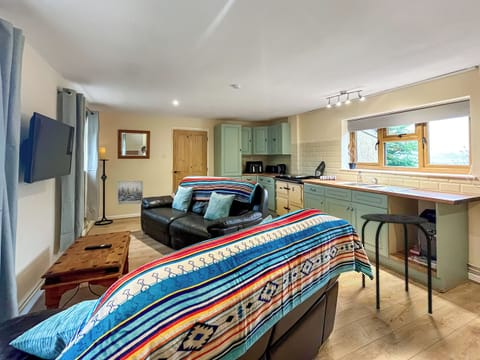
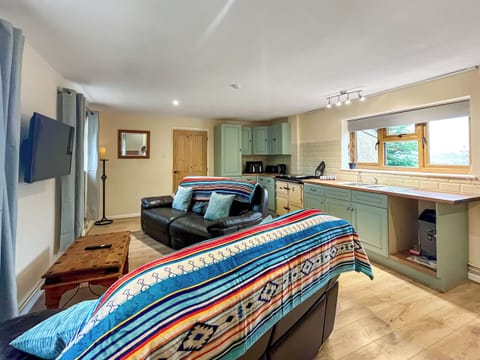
- wall art [116,180,144,206]
- stool [360,213,433,315]
